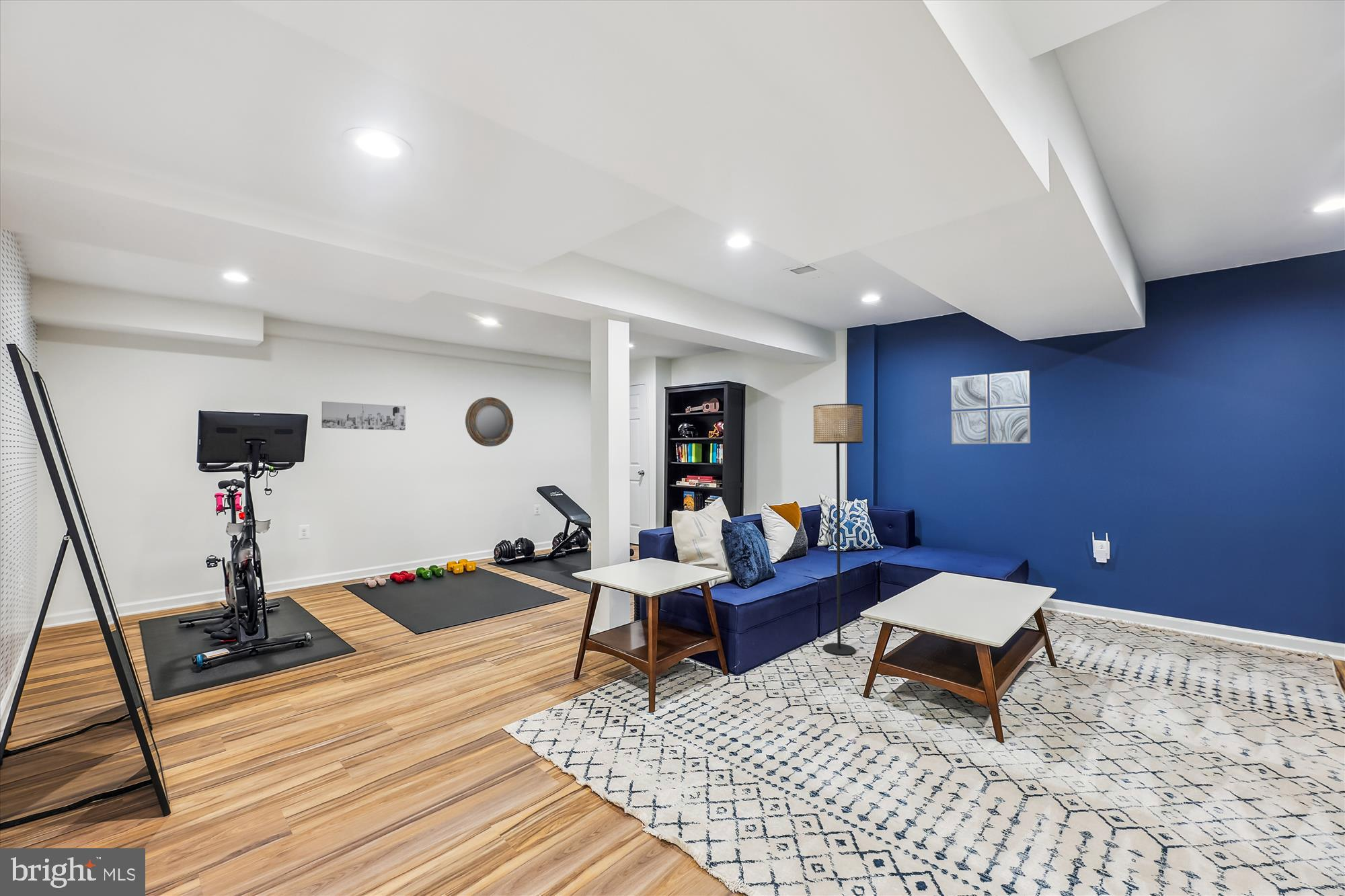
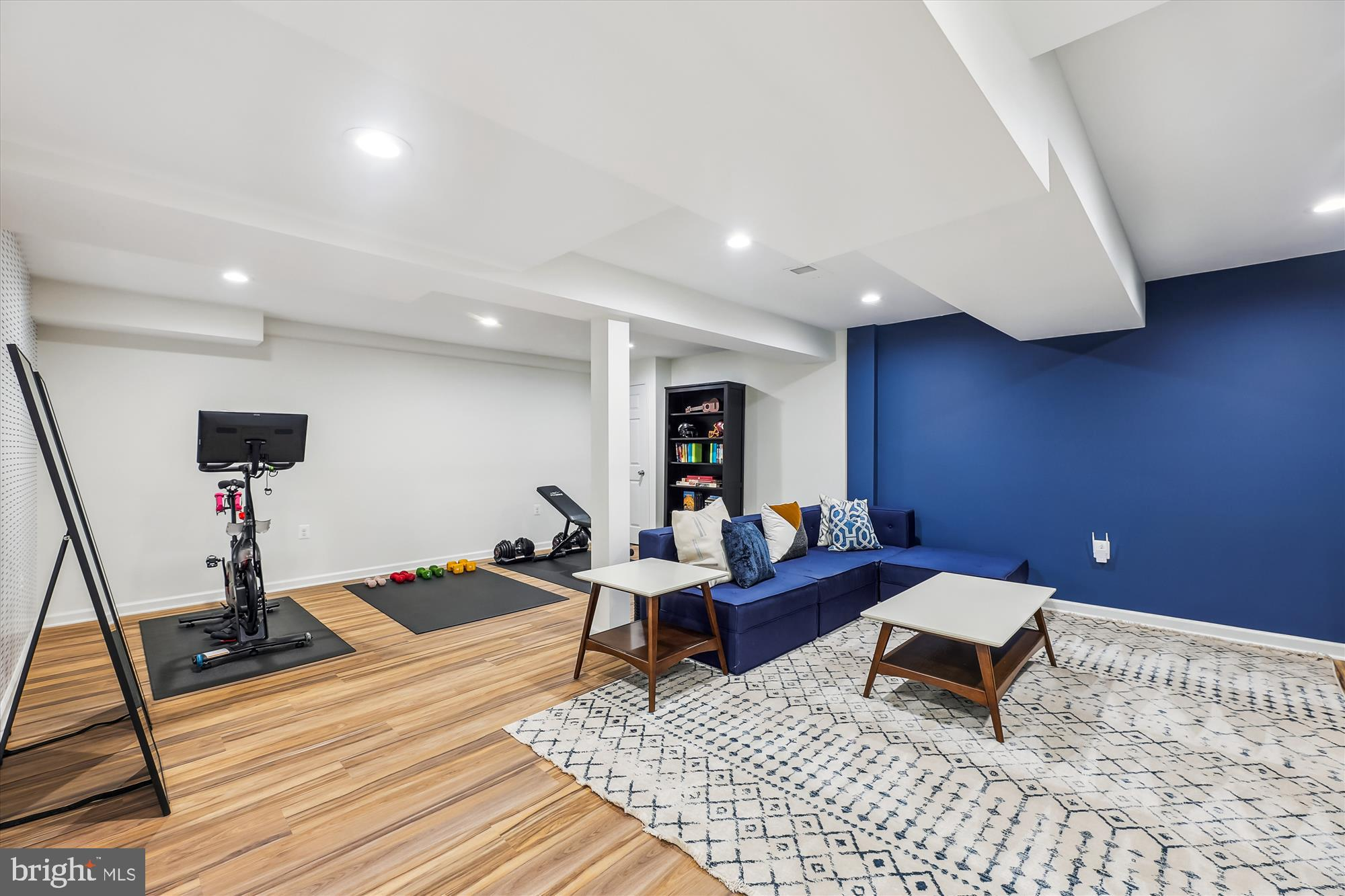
- home mirror [465,397,514,447]
- wall art [950,370,1031,445]
- wall art [321,401,406,431]
- floor lamp [812,403,863,656]
